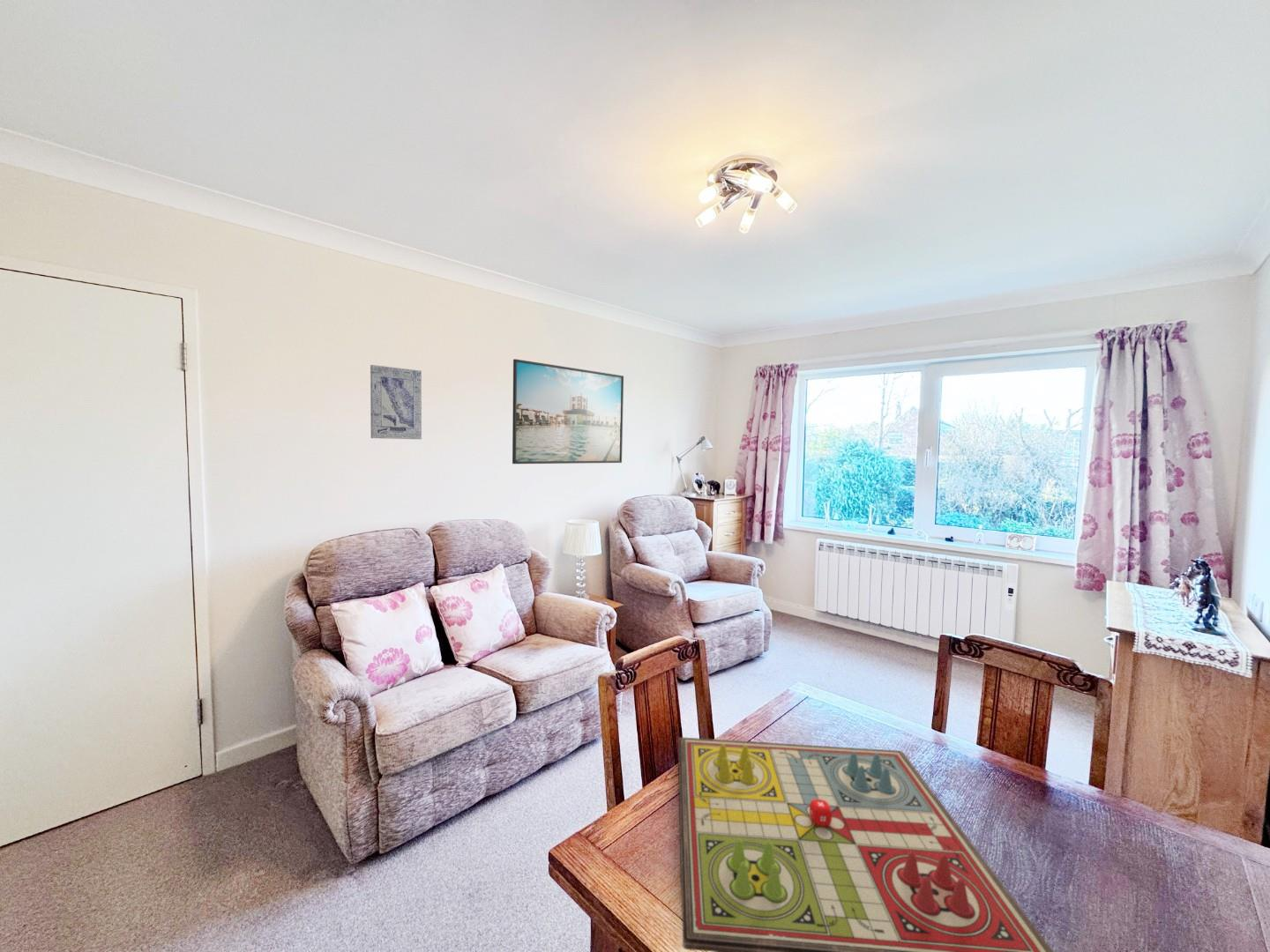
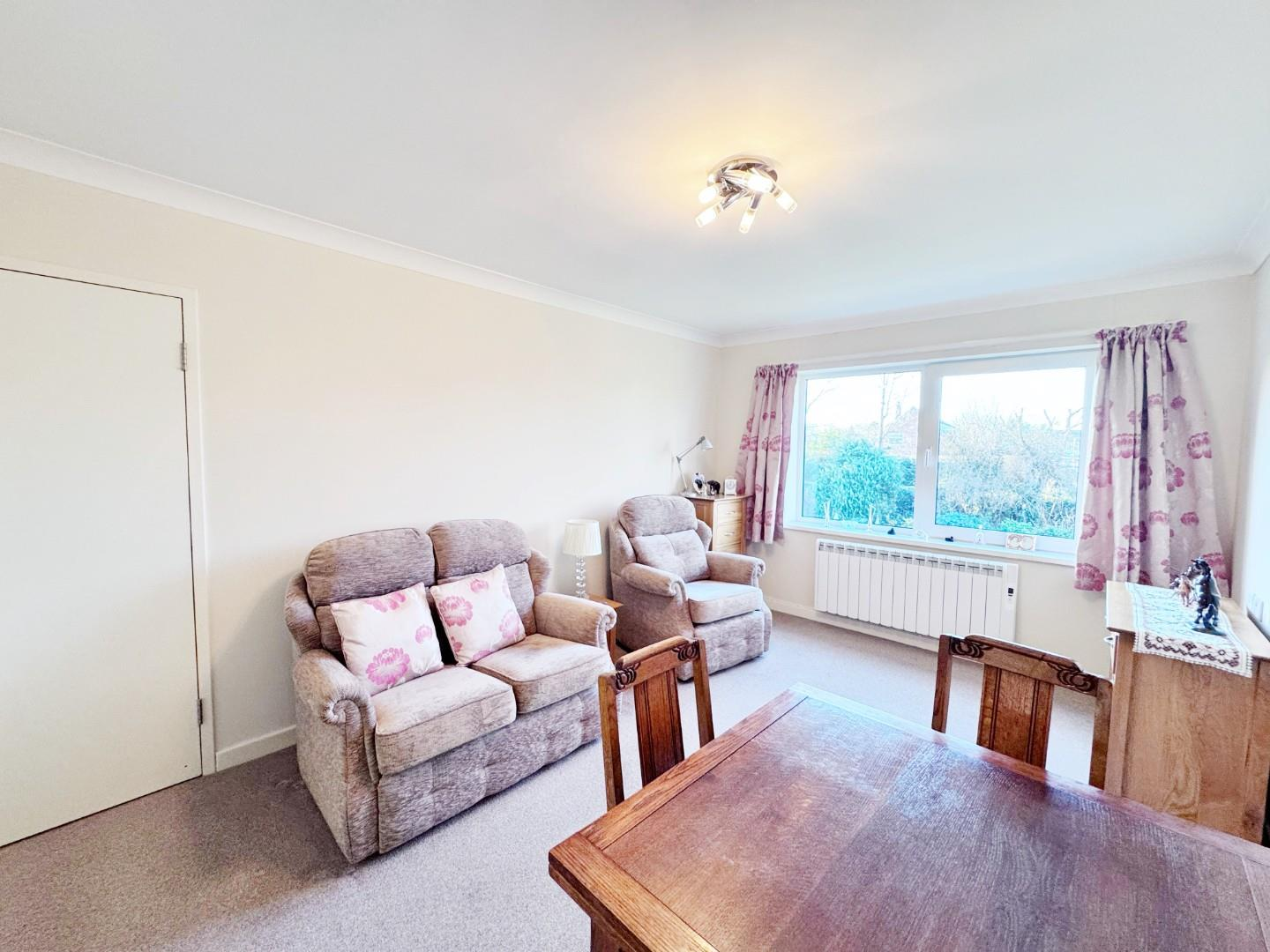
- gameboard [677,737,1055,952]
- wall art [370,364,422,440]
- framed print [512,358,624,465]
